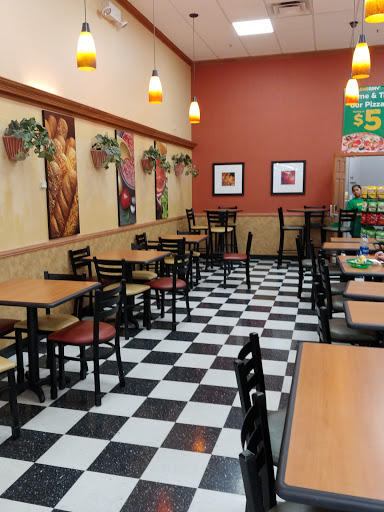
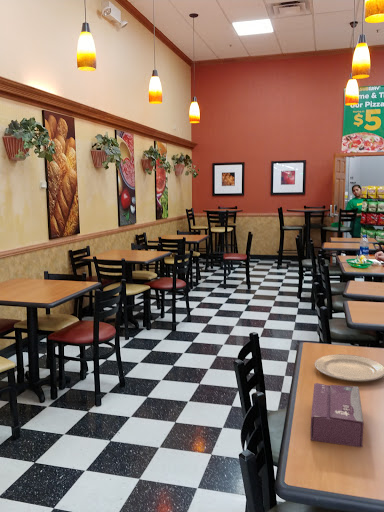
+ tissue box [310,382,365,448]
+ chinaware [314,353,384,382]
